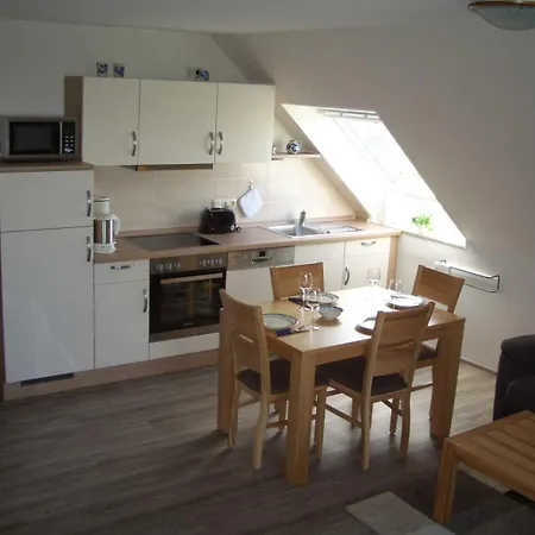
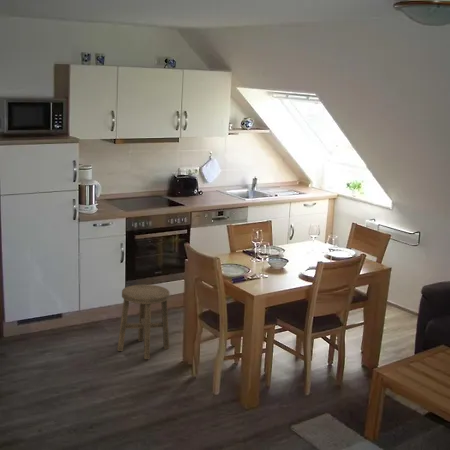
+ stool [116,284,171,360]
